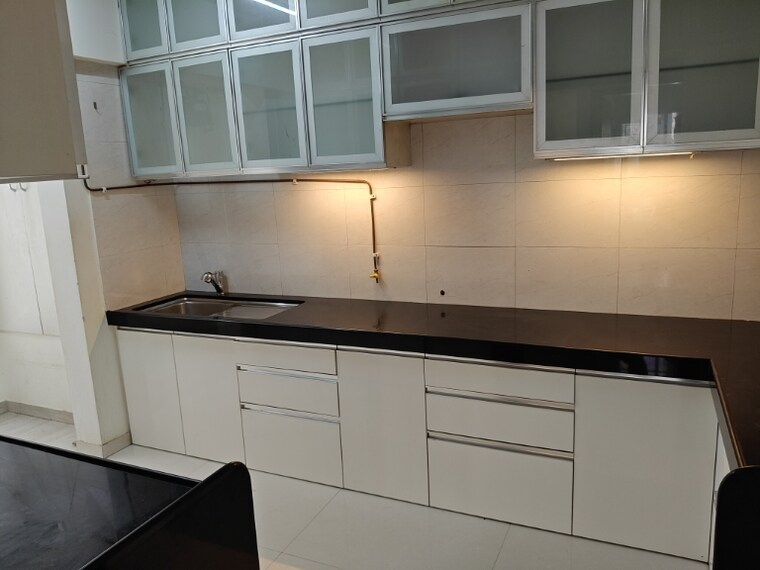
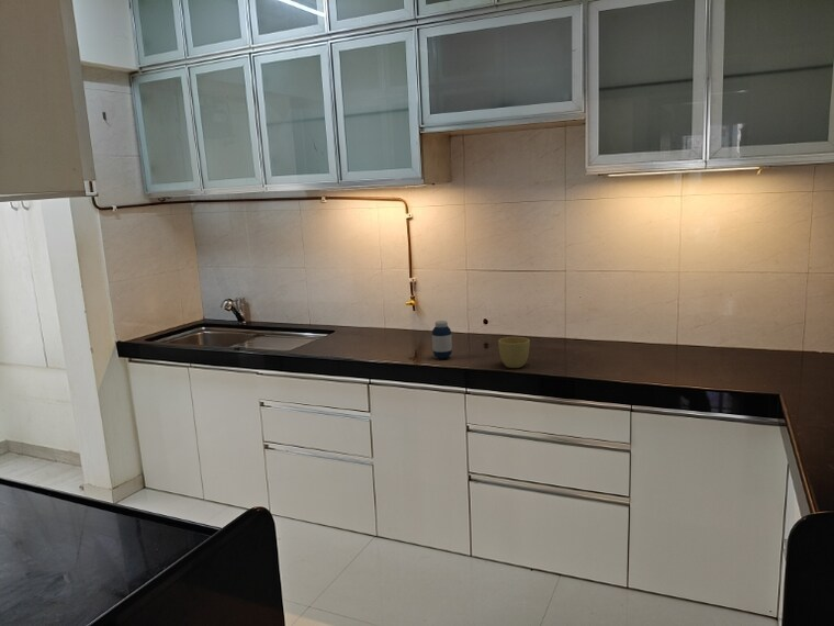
+ medicine bottle [431,320,453,360]
+ cup [497,336,531,369]
